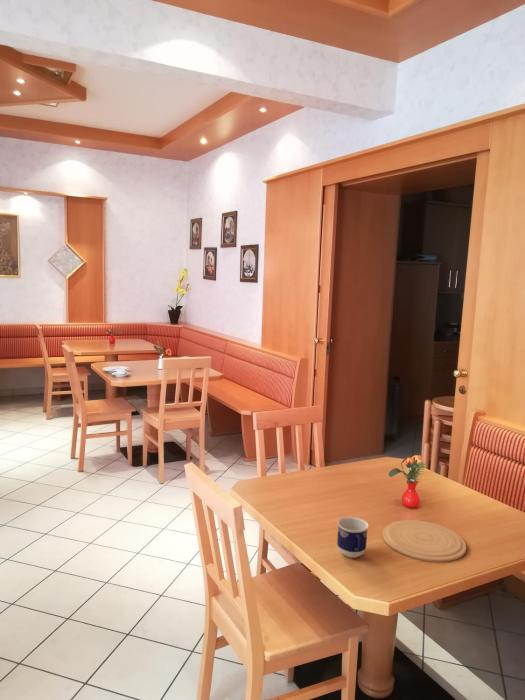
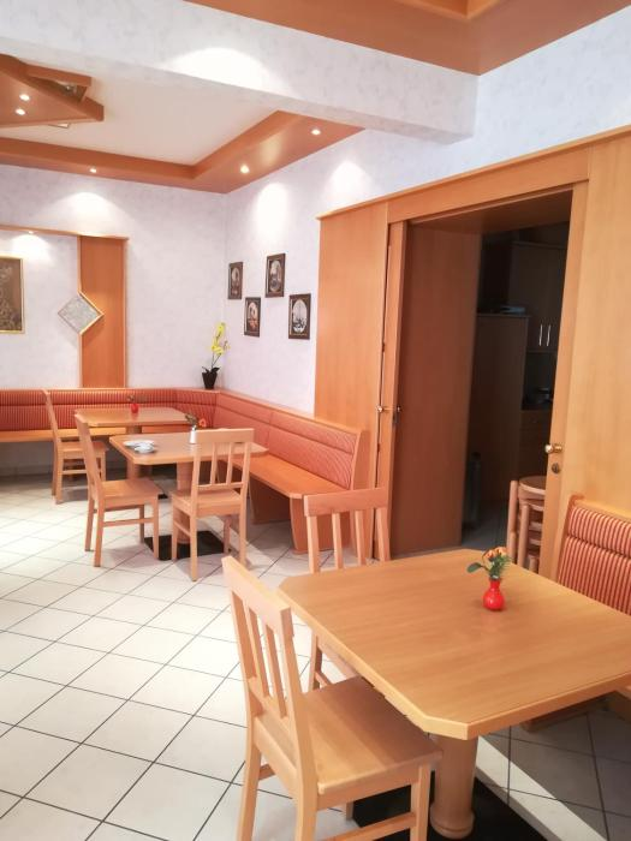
- plate [382,519,467,563]
- cup [336,516,370,559]
